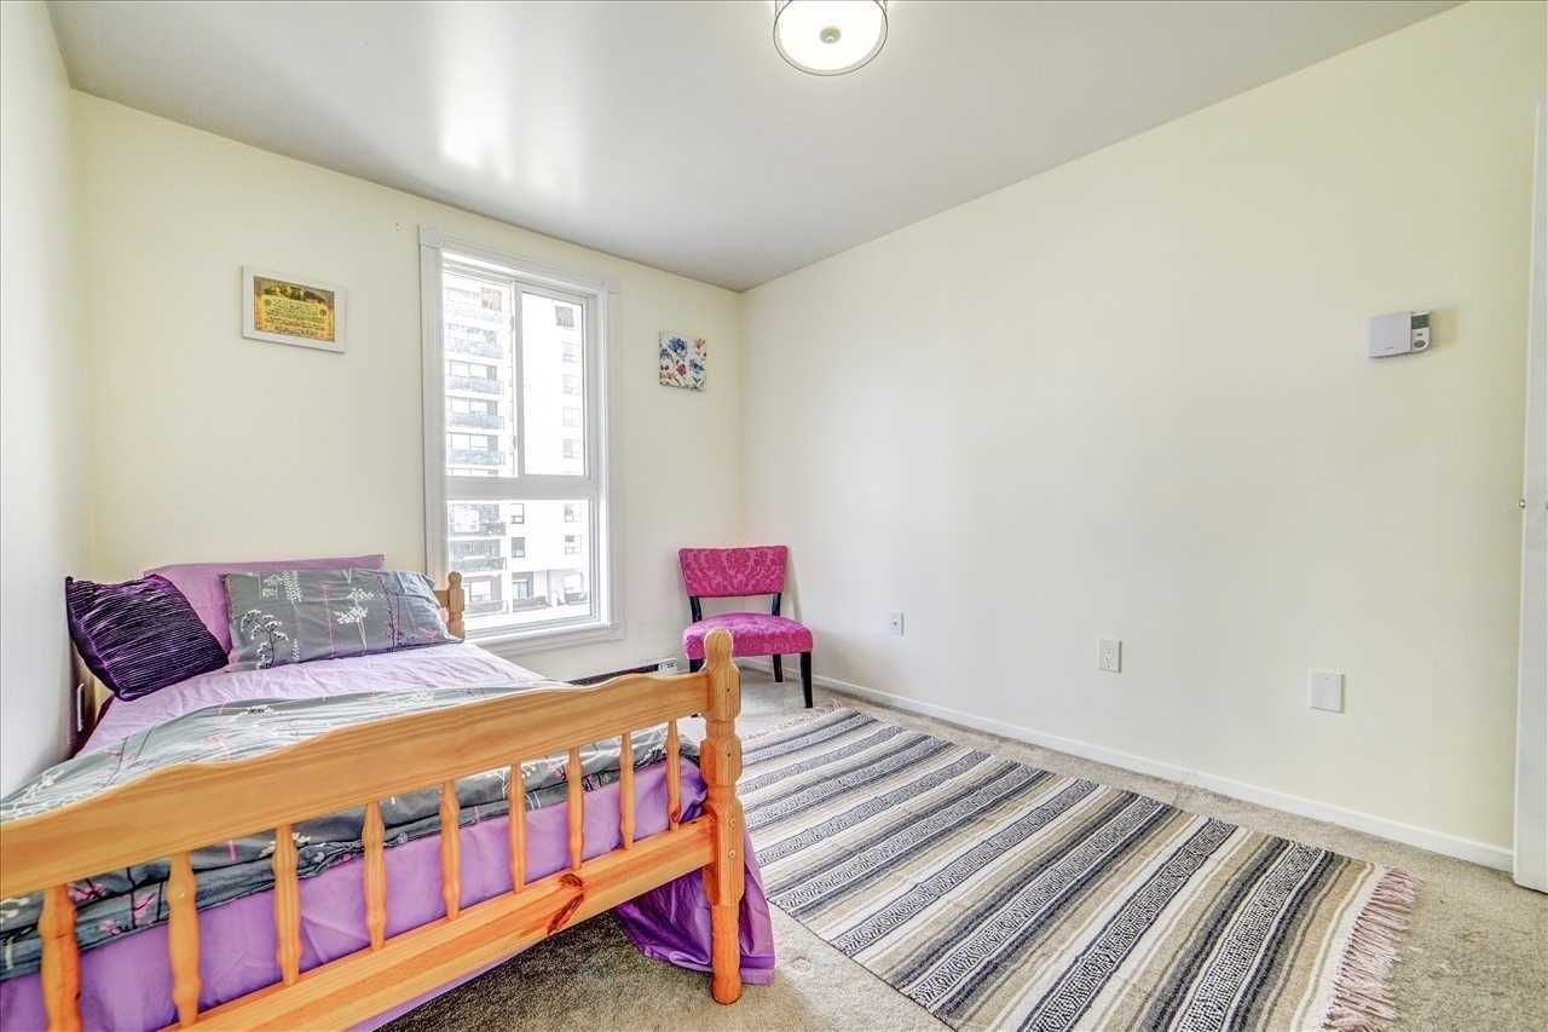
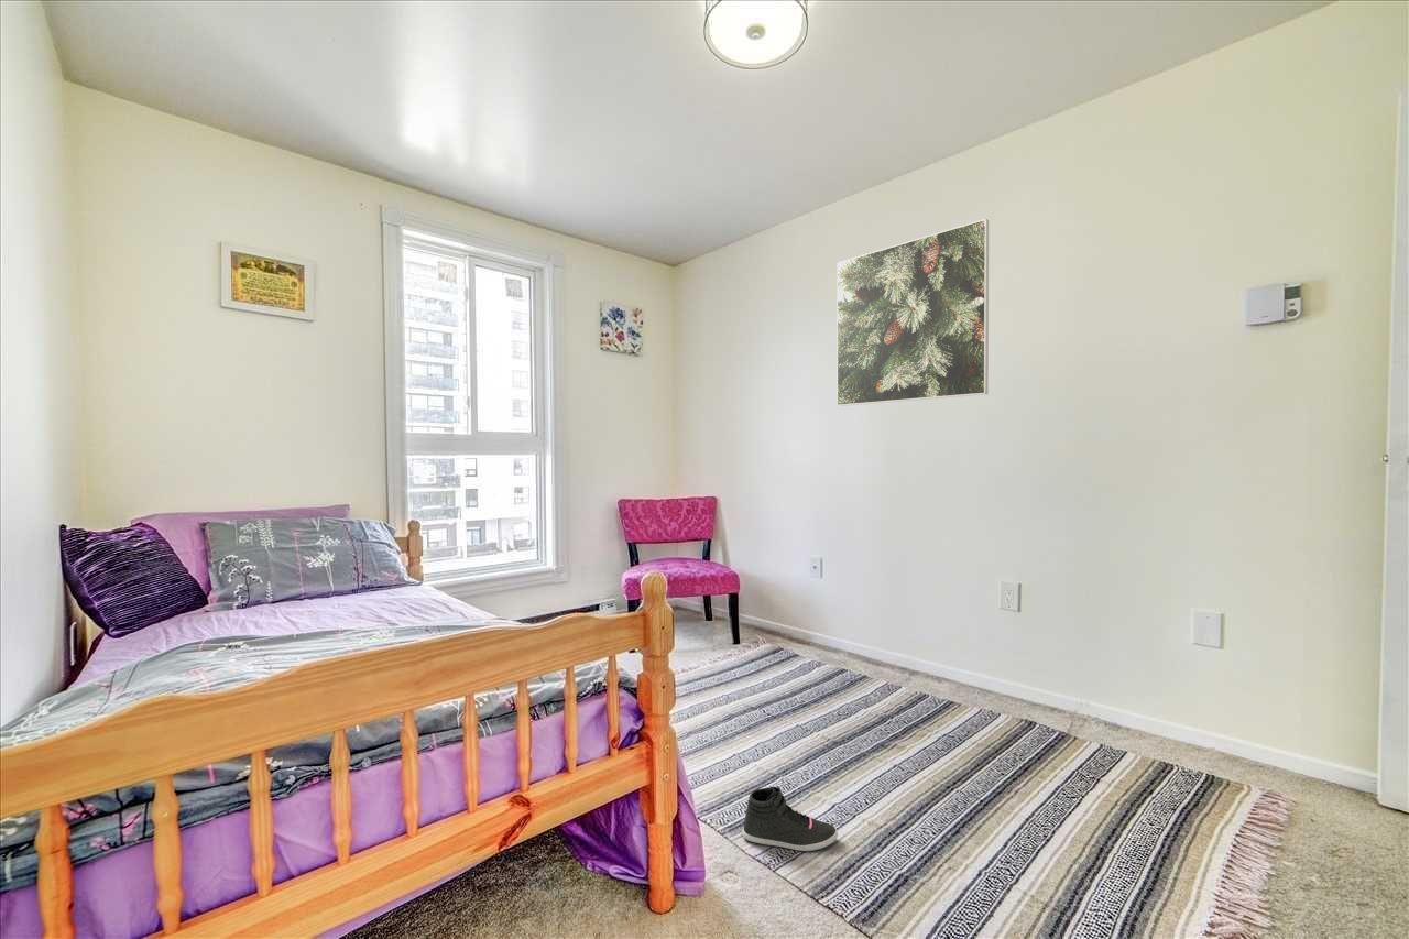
+ sneaker [742,786,839,852]
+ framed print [835,218,990,407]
